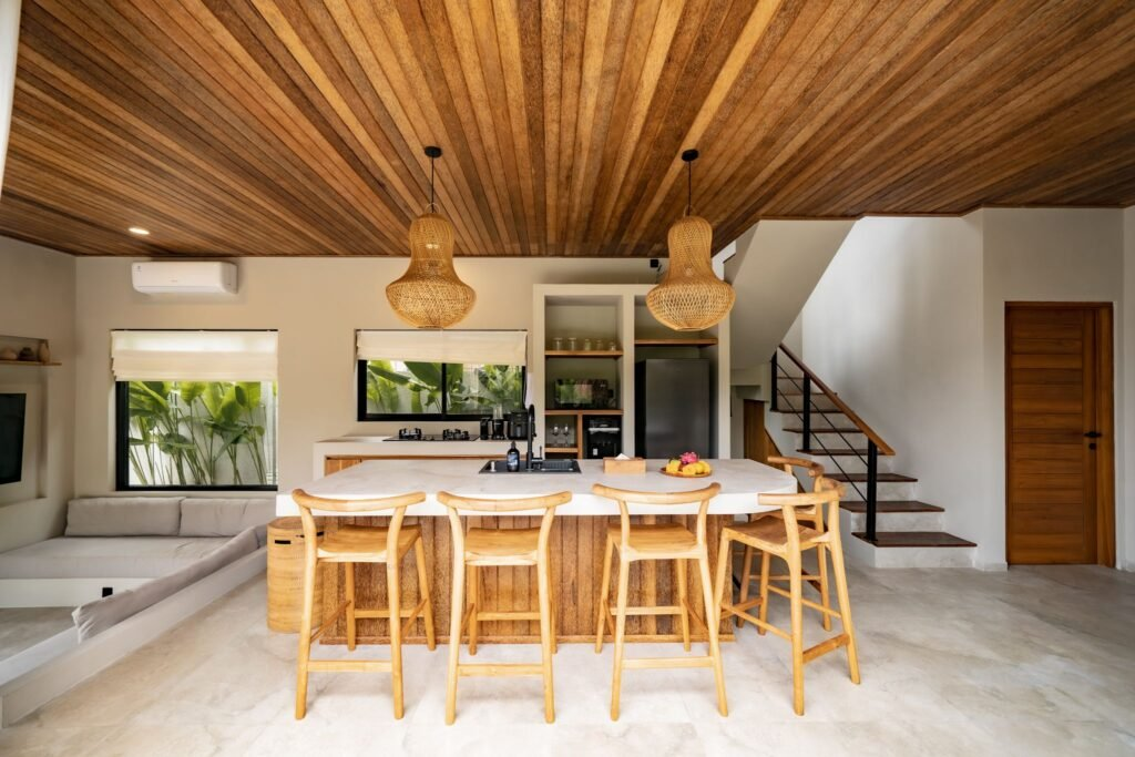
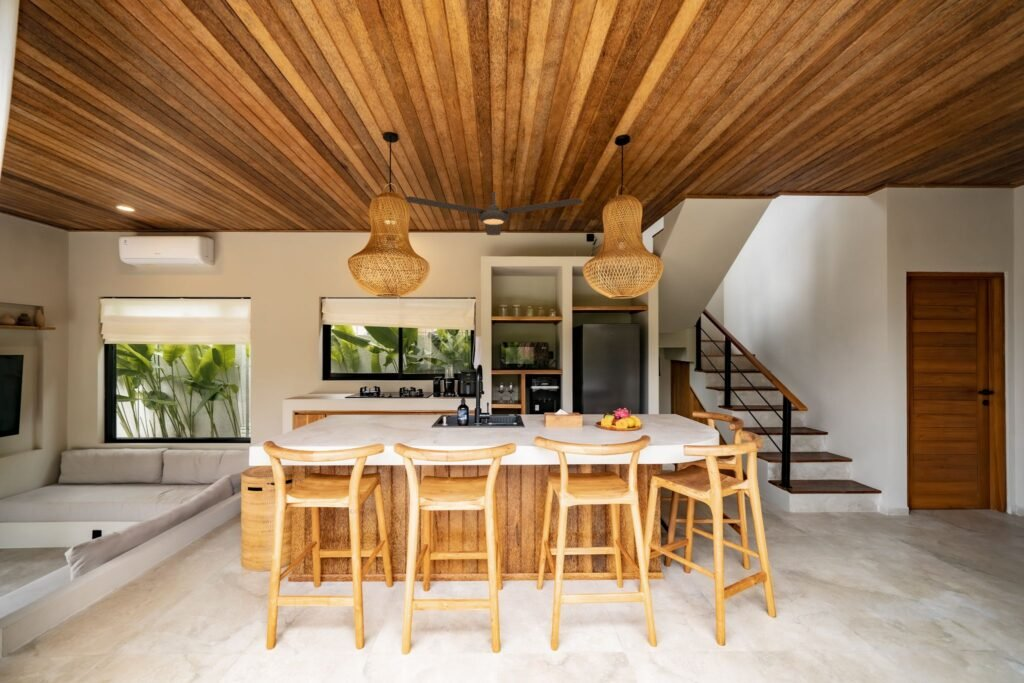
+ ceiling fan [404,191,584,236]
